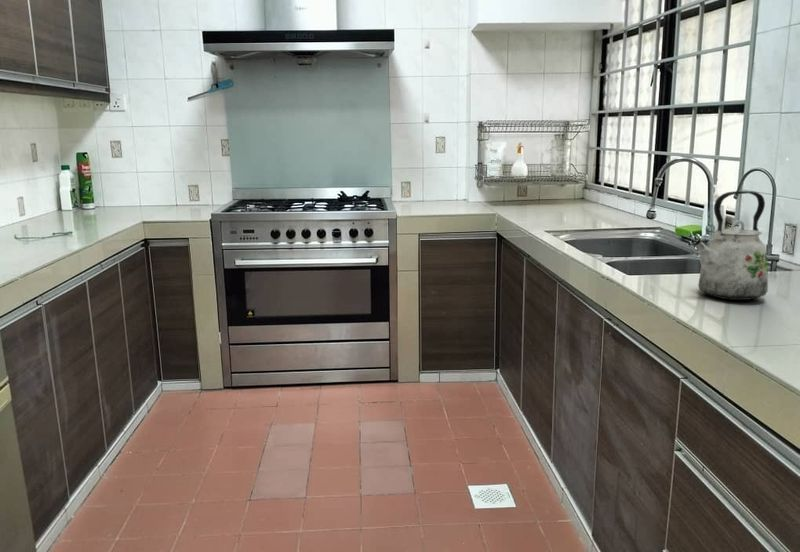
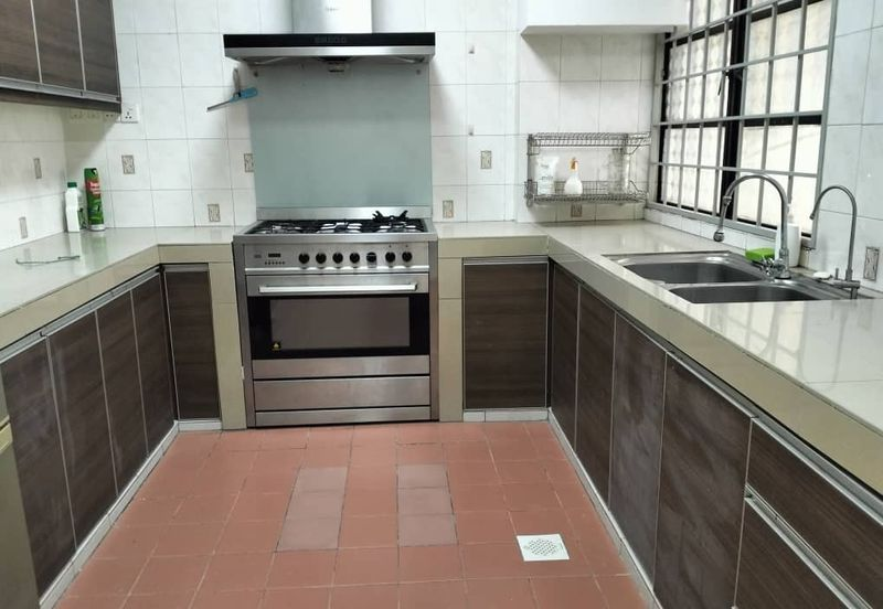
- kettle [692,190,769,301]
